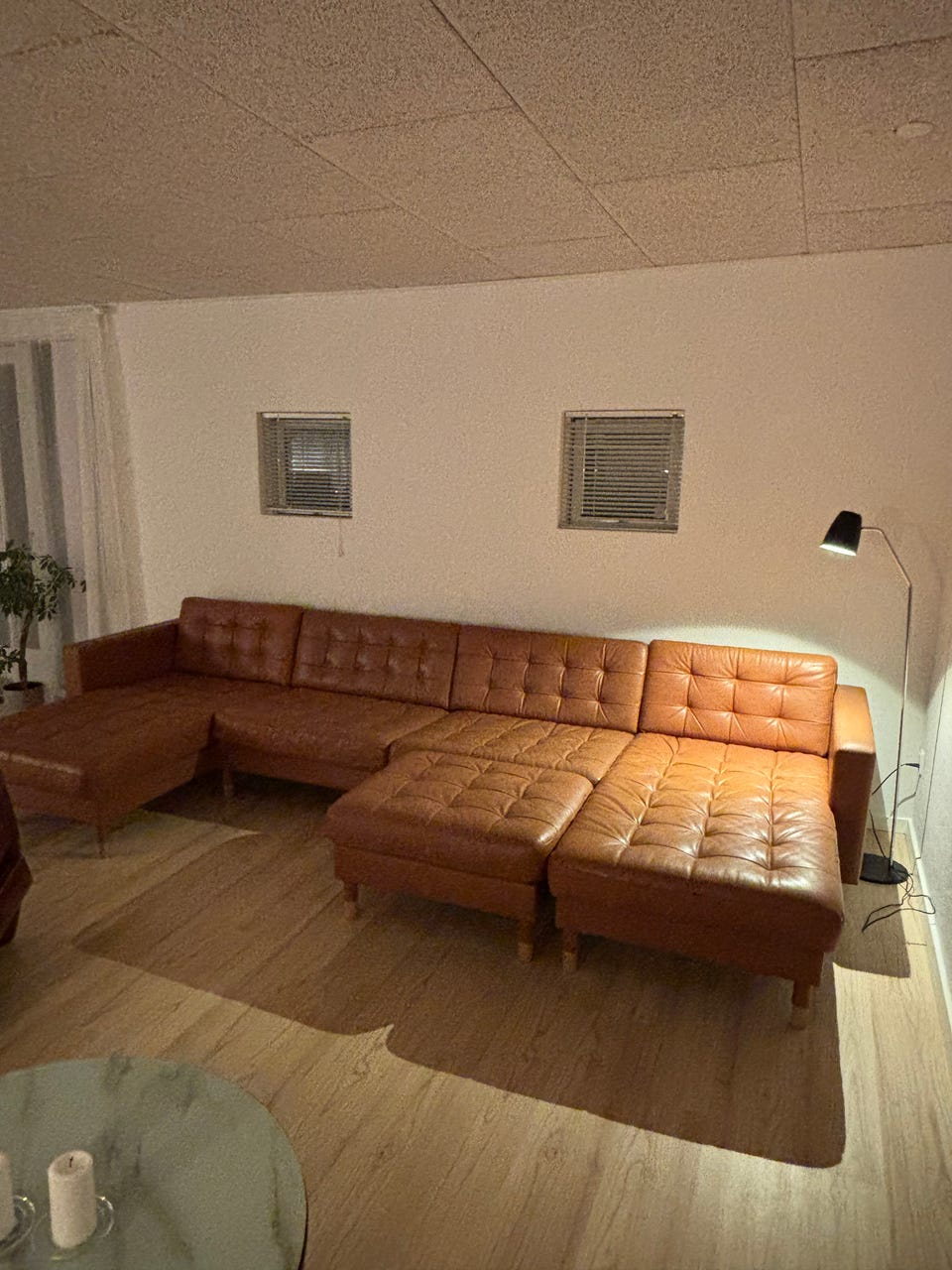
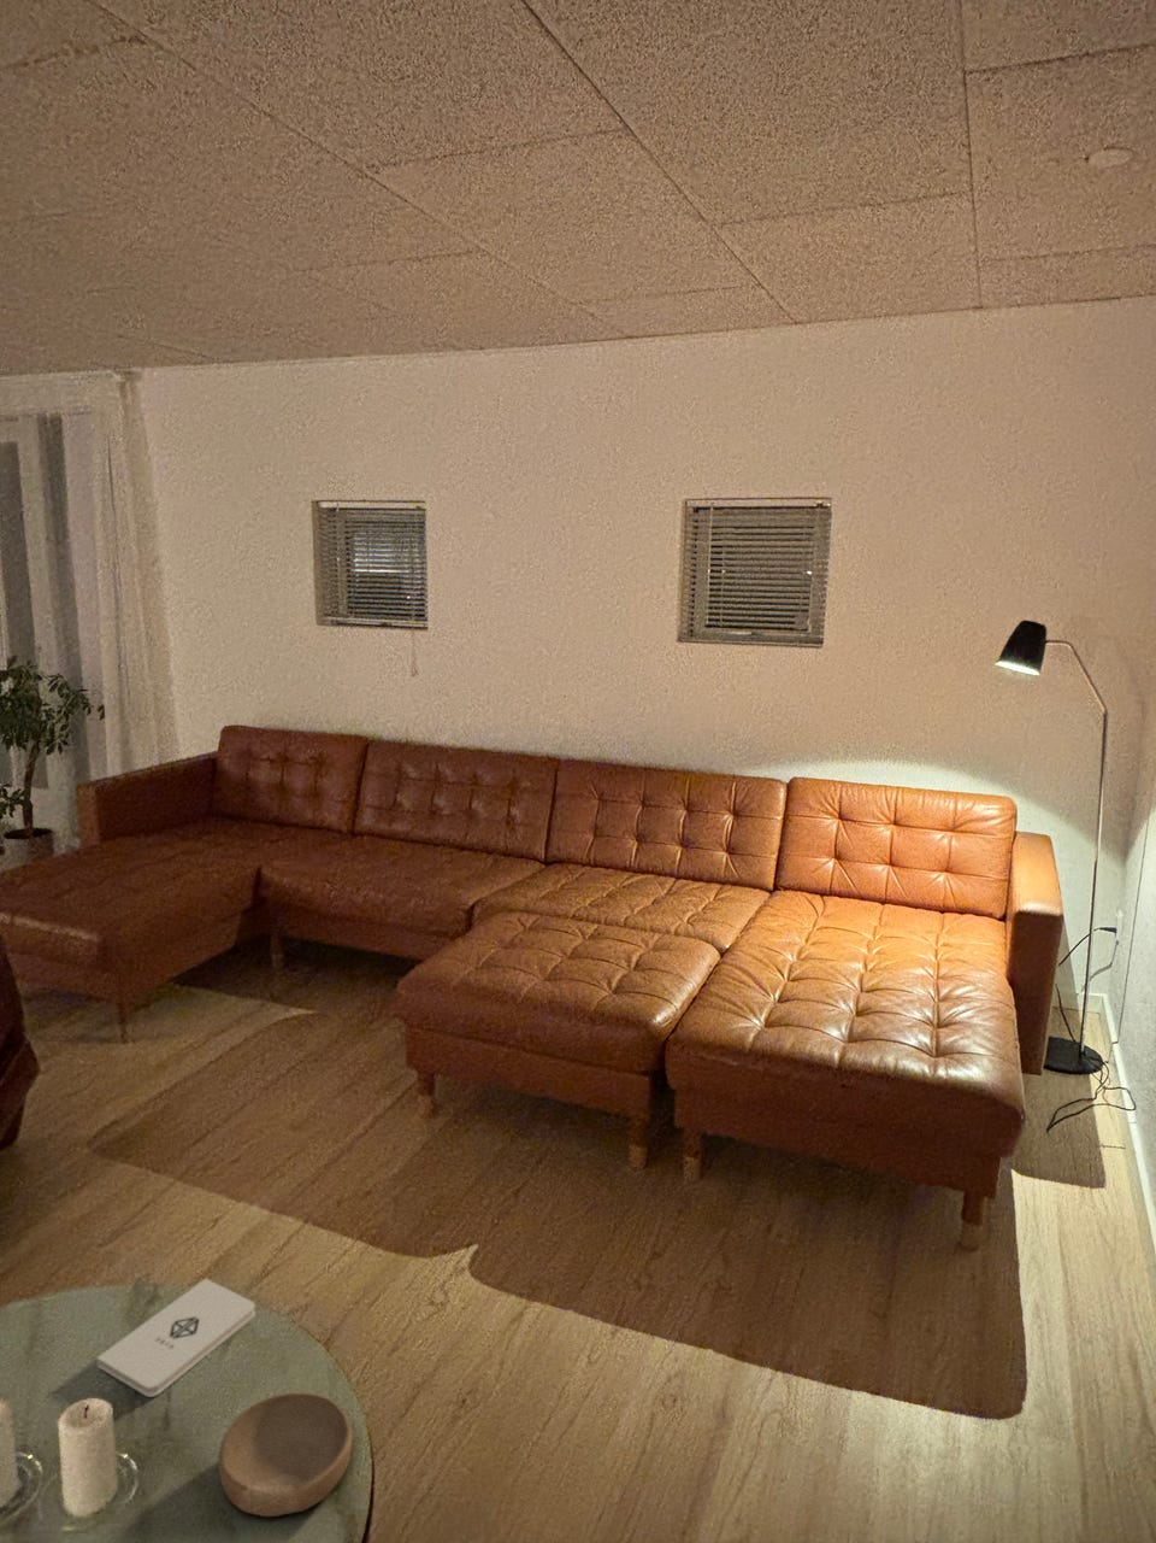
+ notepad [95,1278,256,1398]
+ bowl [217,1392,353,1517]
